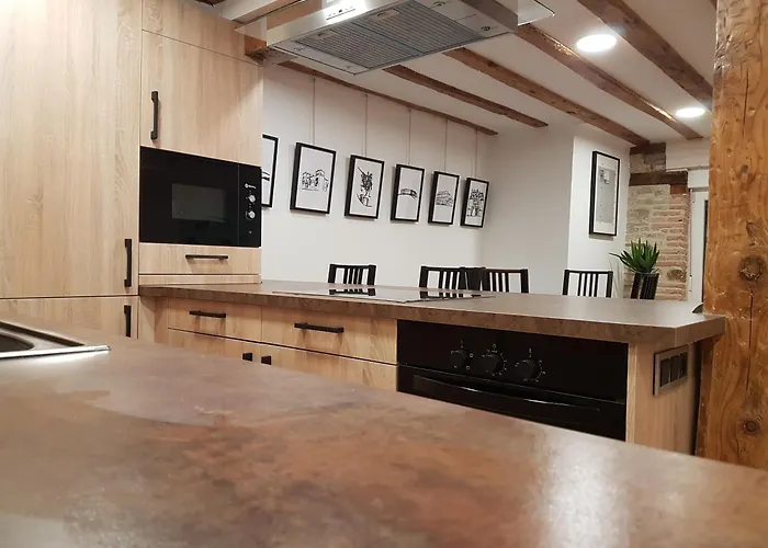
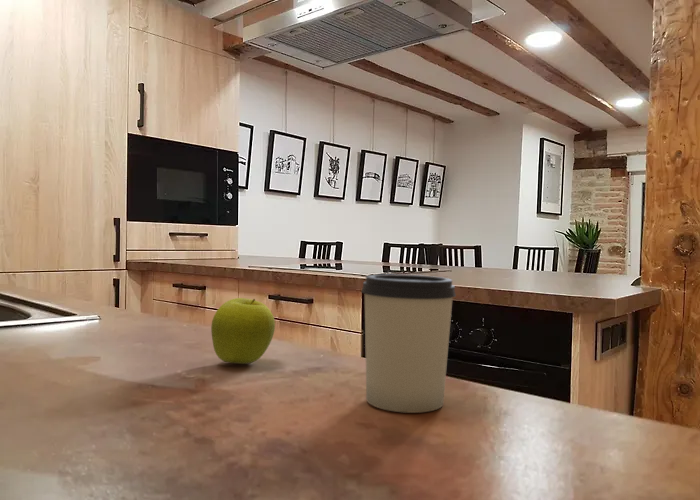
+ cup [360,274,457,414]
+ fruit [210,297,276,365]
